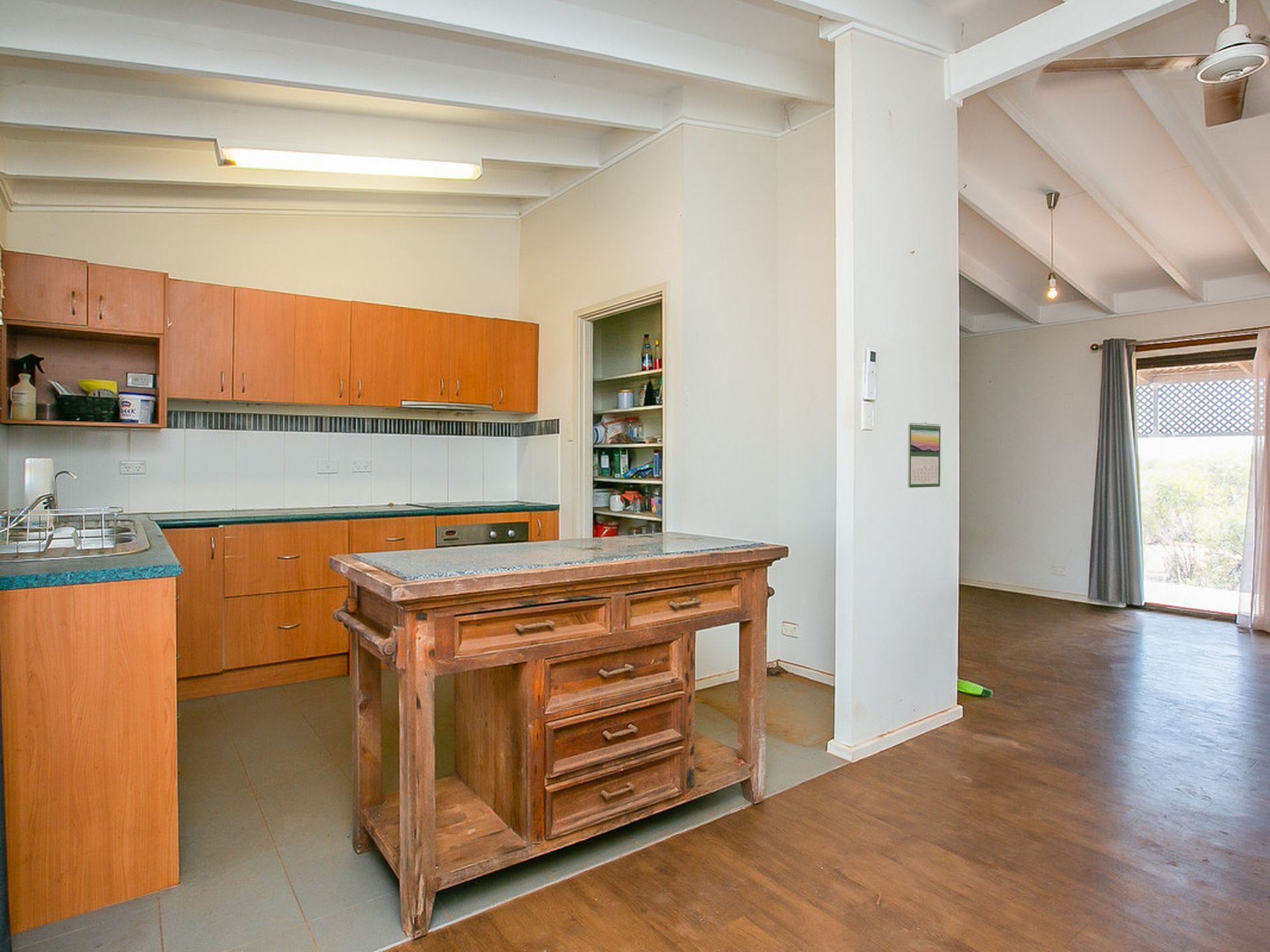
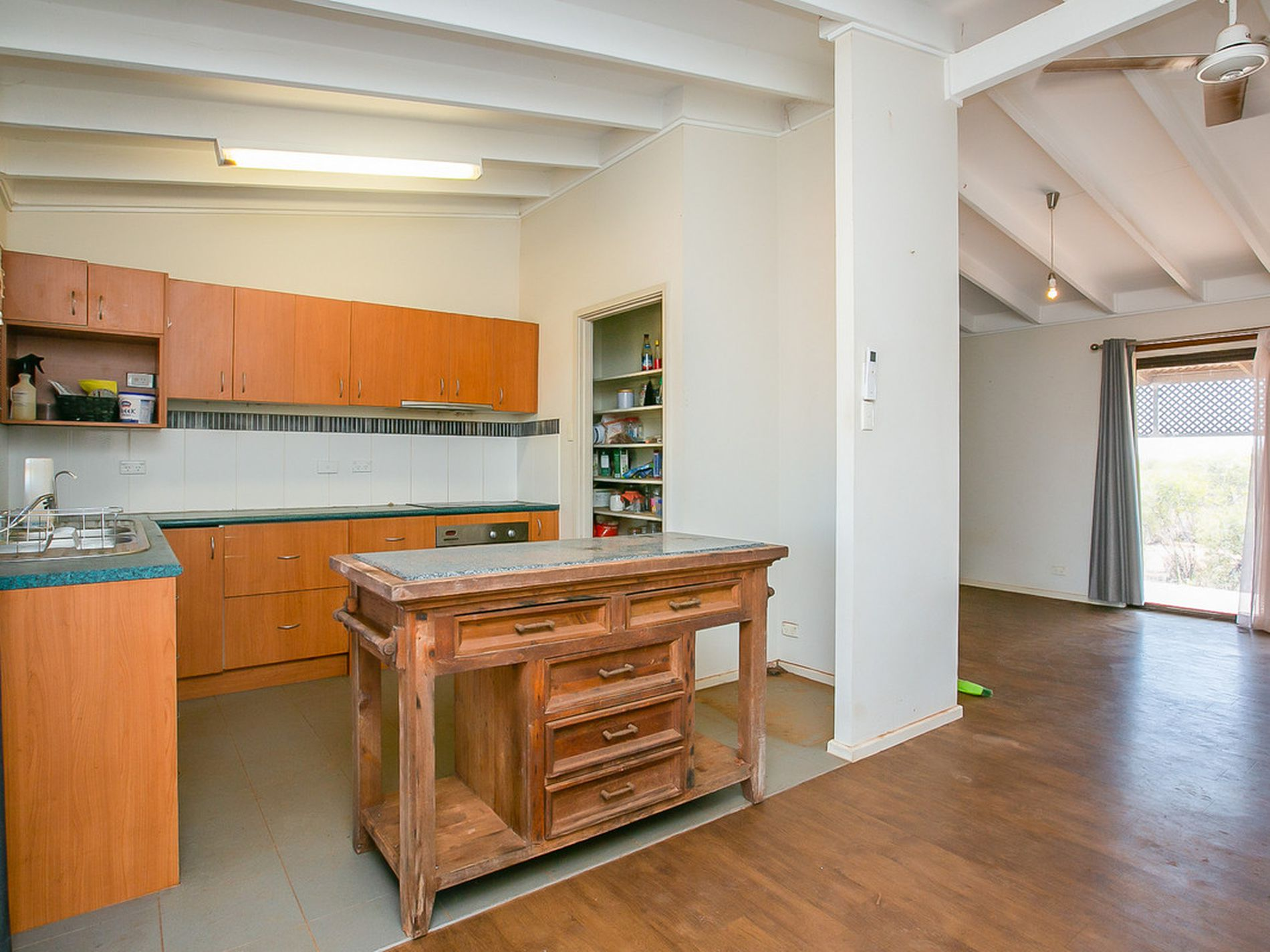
- calendar [907,422,941,488]
